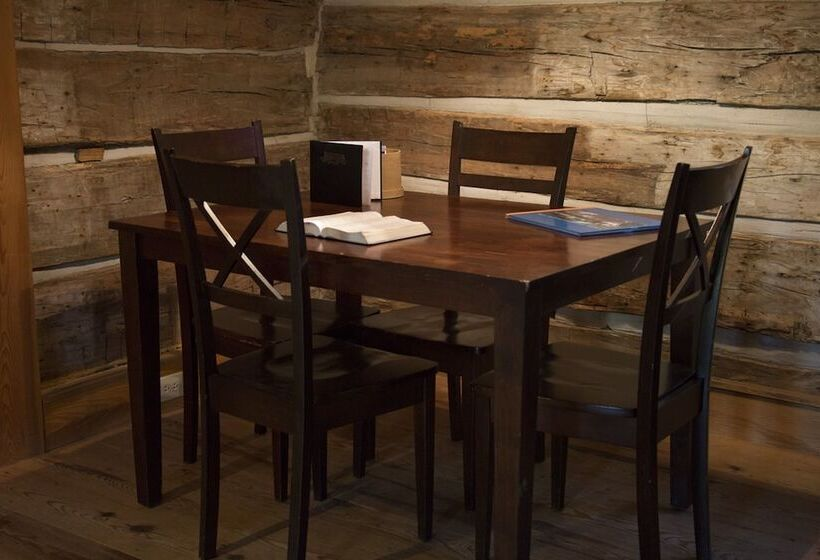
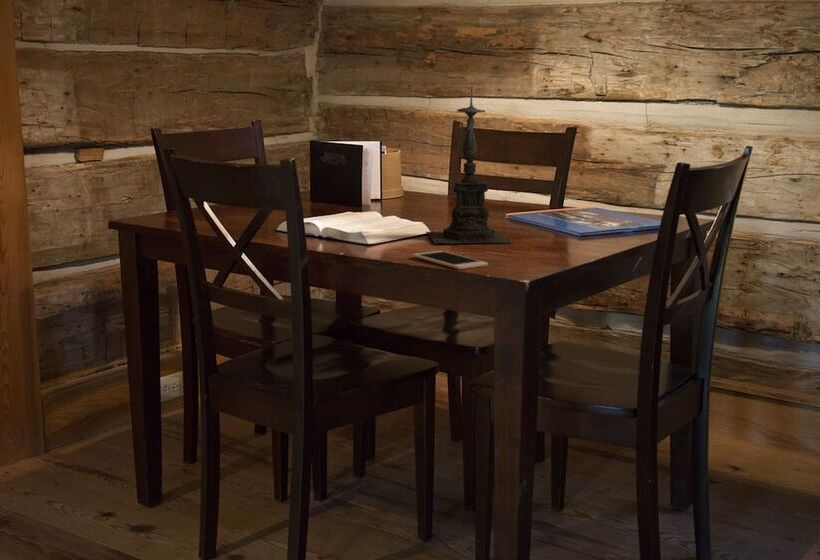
+ cell phone [412,250,489,270]
+ candle holder [425,86,513,245]
